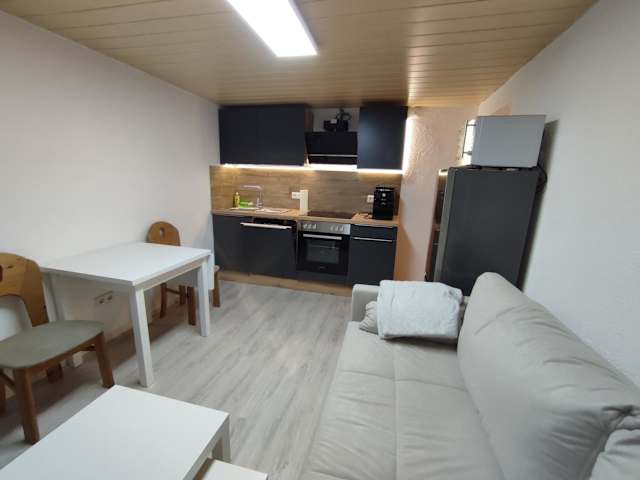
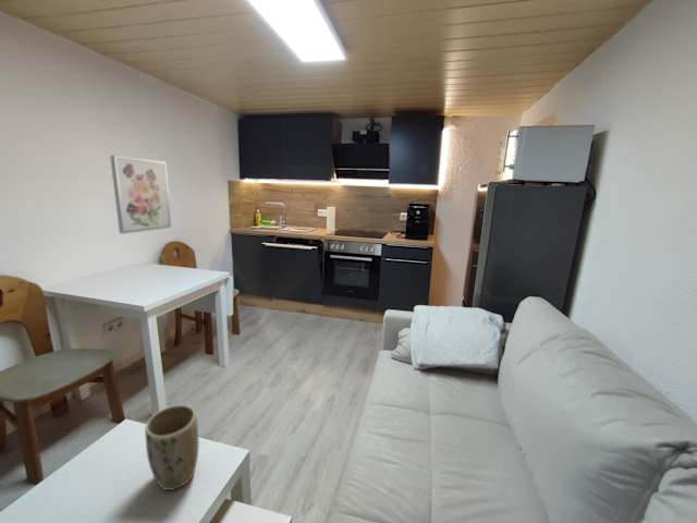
+ plant pot [144,404,200,491]
+ wall art [109,155,172,235]
